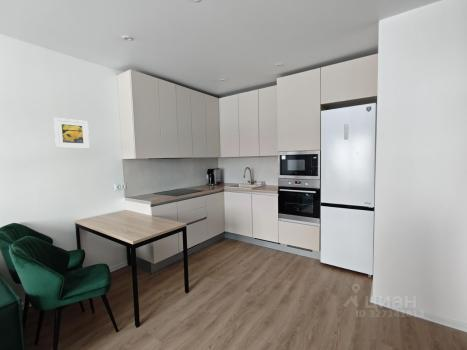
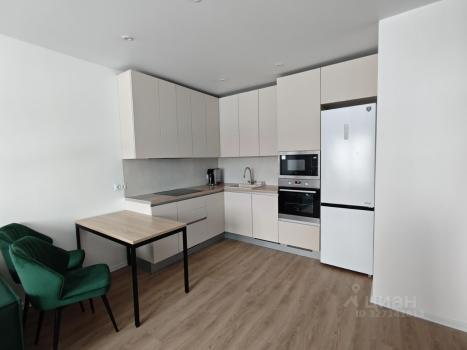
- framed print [53,117,90,150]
